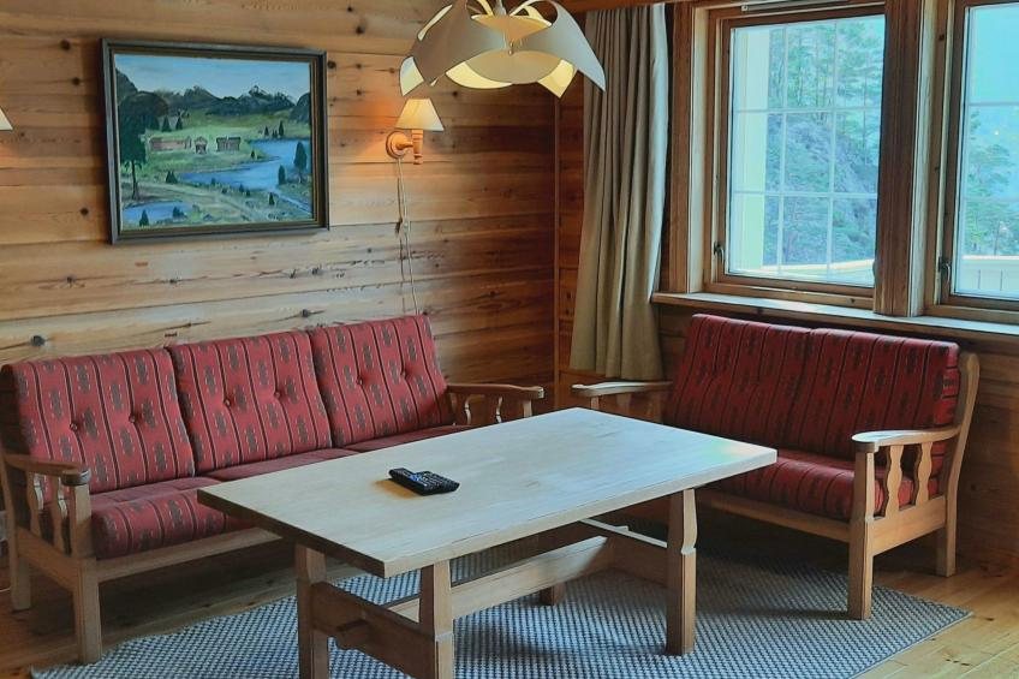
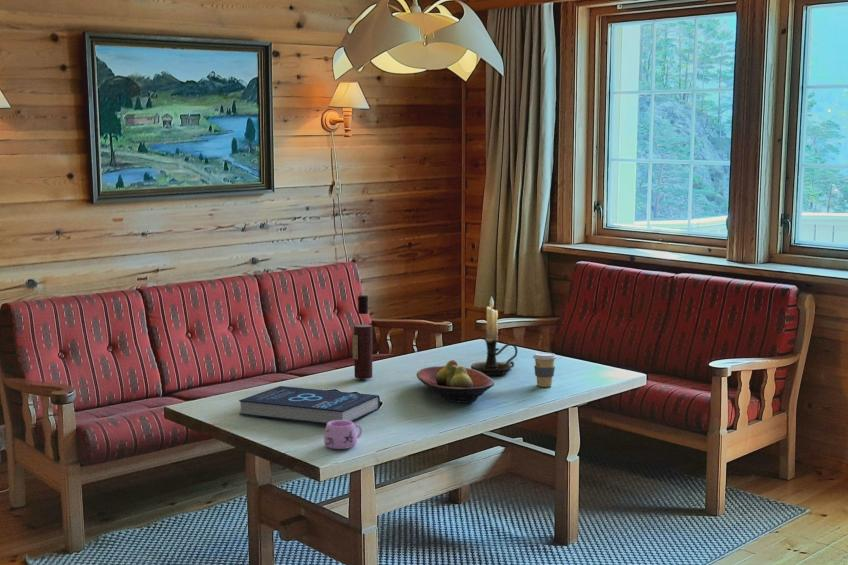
+ book [238,385,381,425]
+ mug [323,420,363,450]
+ candle holder [470,295,519,376]
+ wine bottle [351,294,373,380]
+ fruit bowl [415,359,495,404]
+ coffee cup [532,352,558,388]
